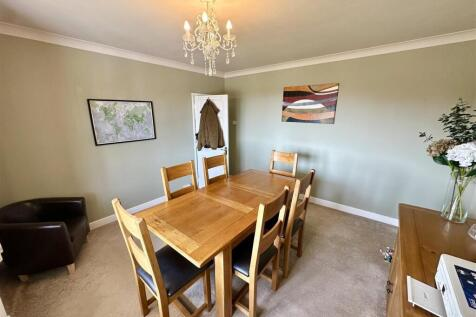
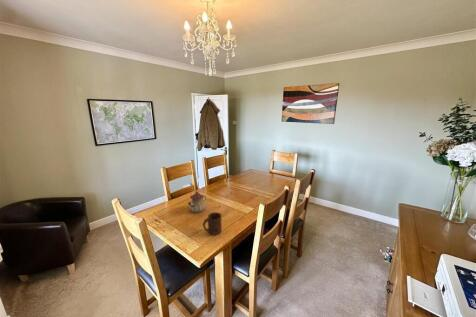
+ teapot [187,191,207,214]
+ cup [202,211,223,236]
